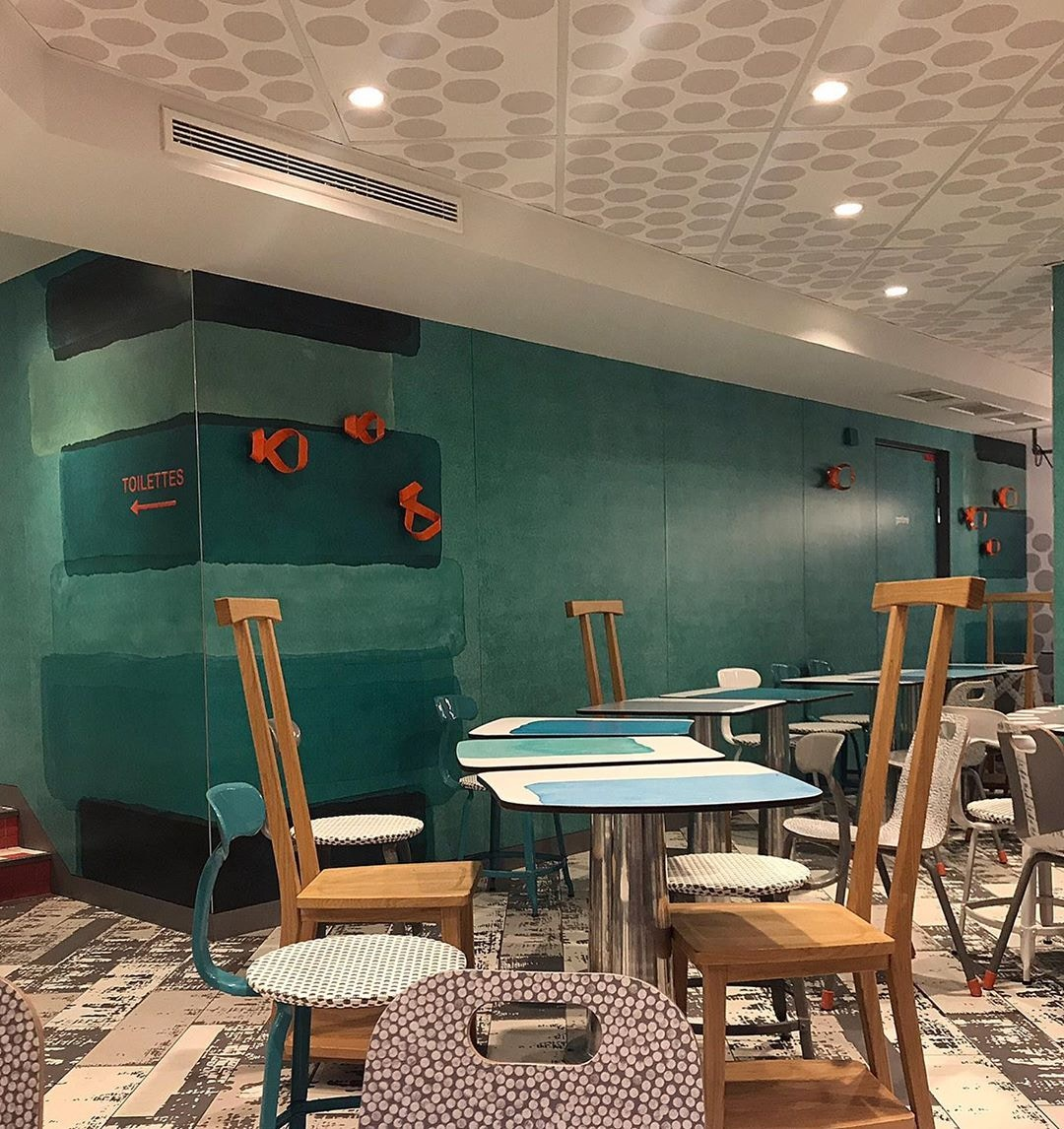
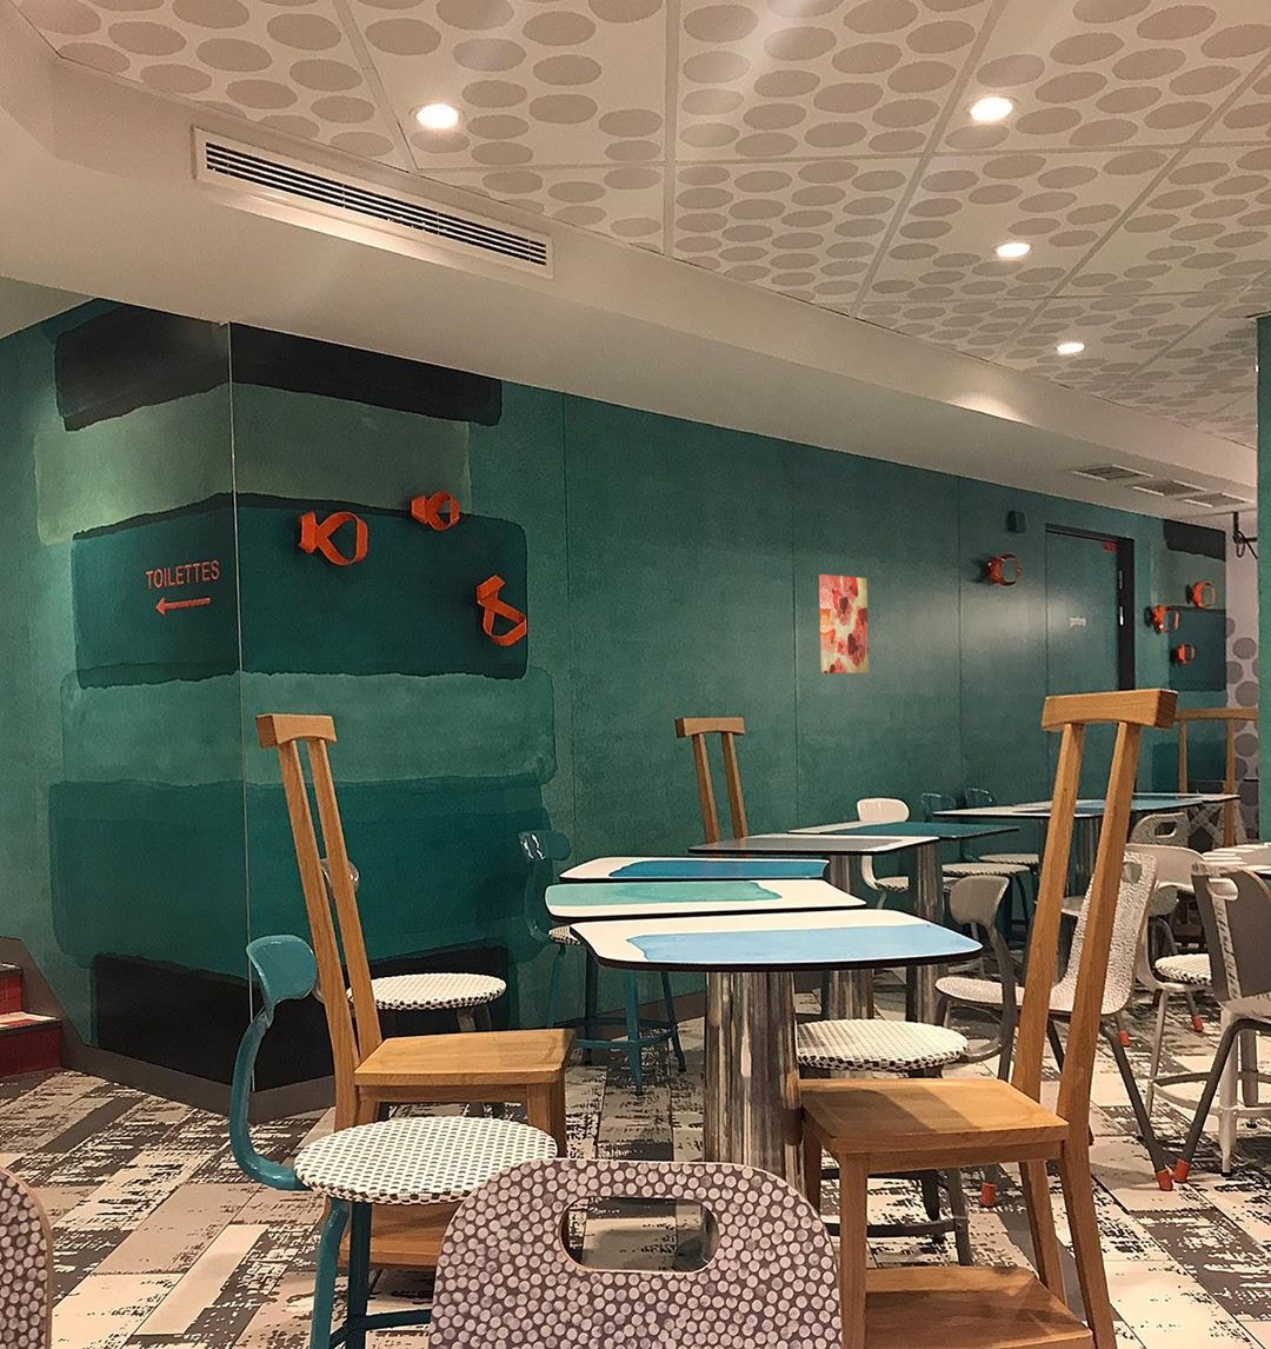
+ wall art [818,574,870,674]
